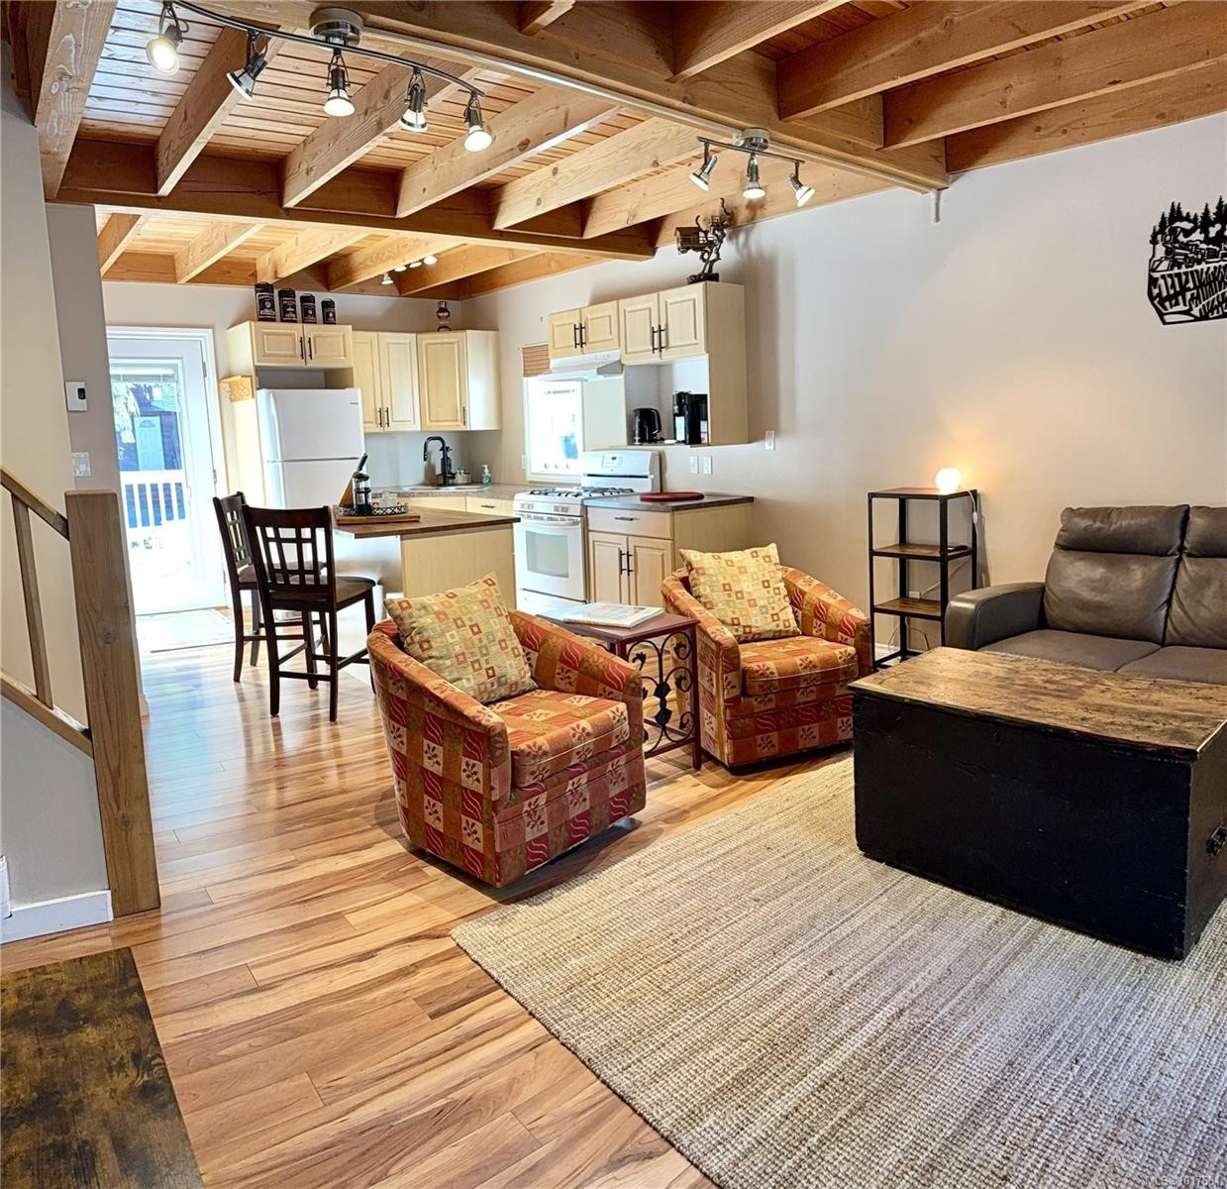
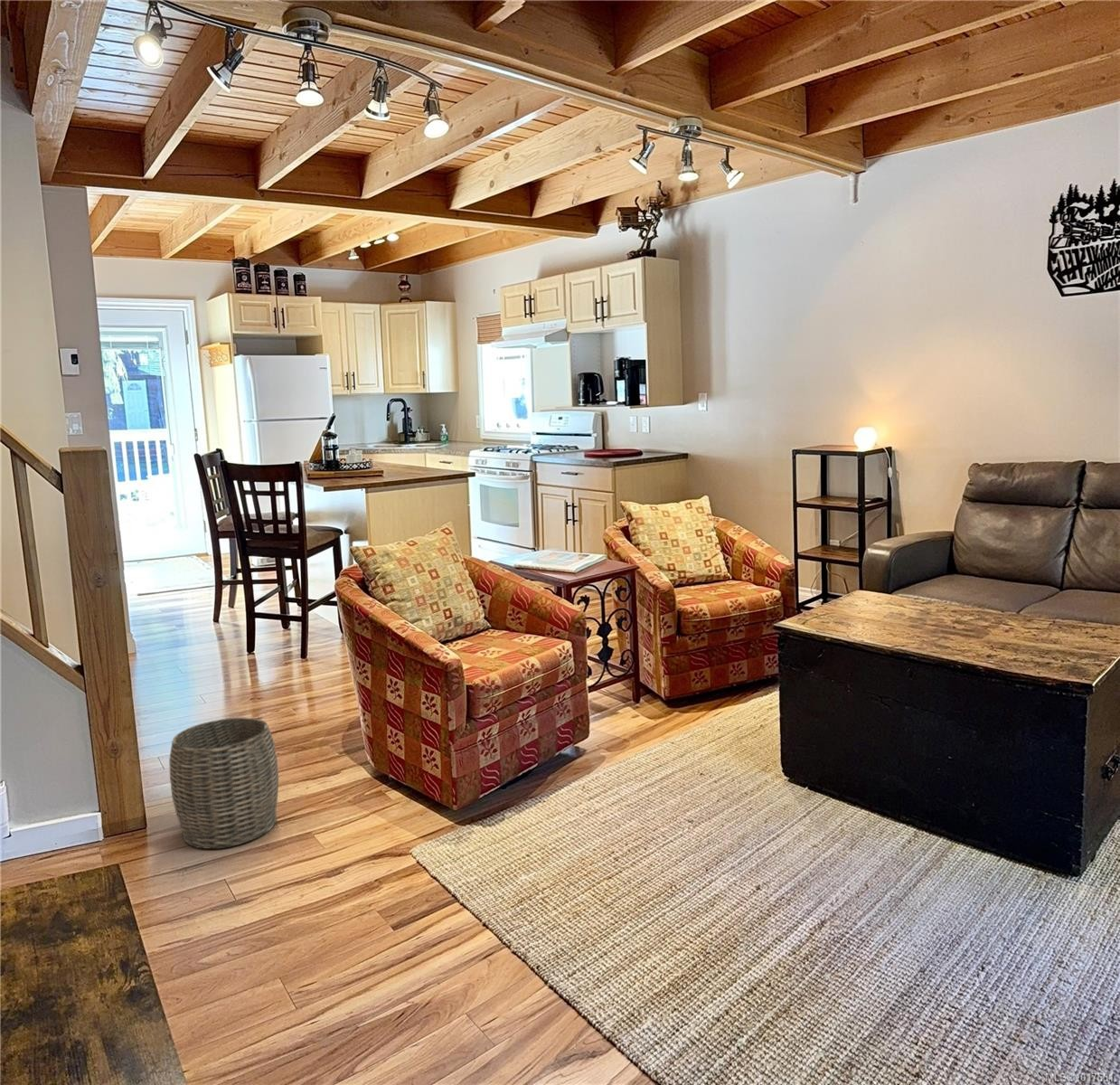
+ woven basket [168,717,279,850]
